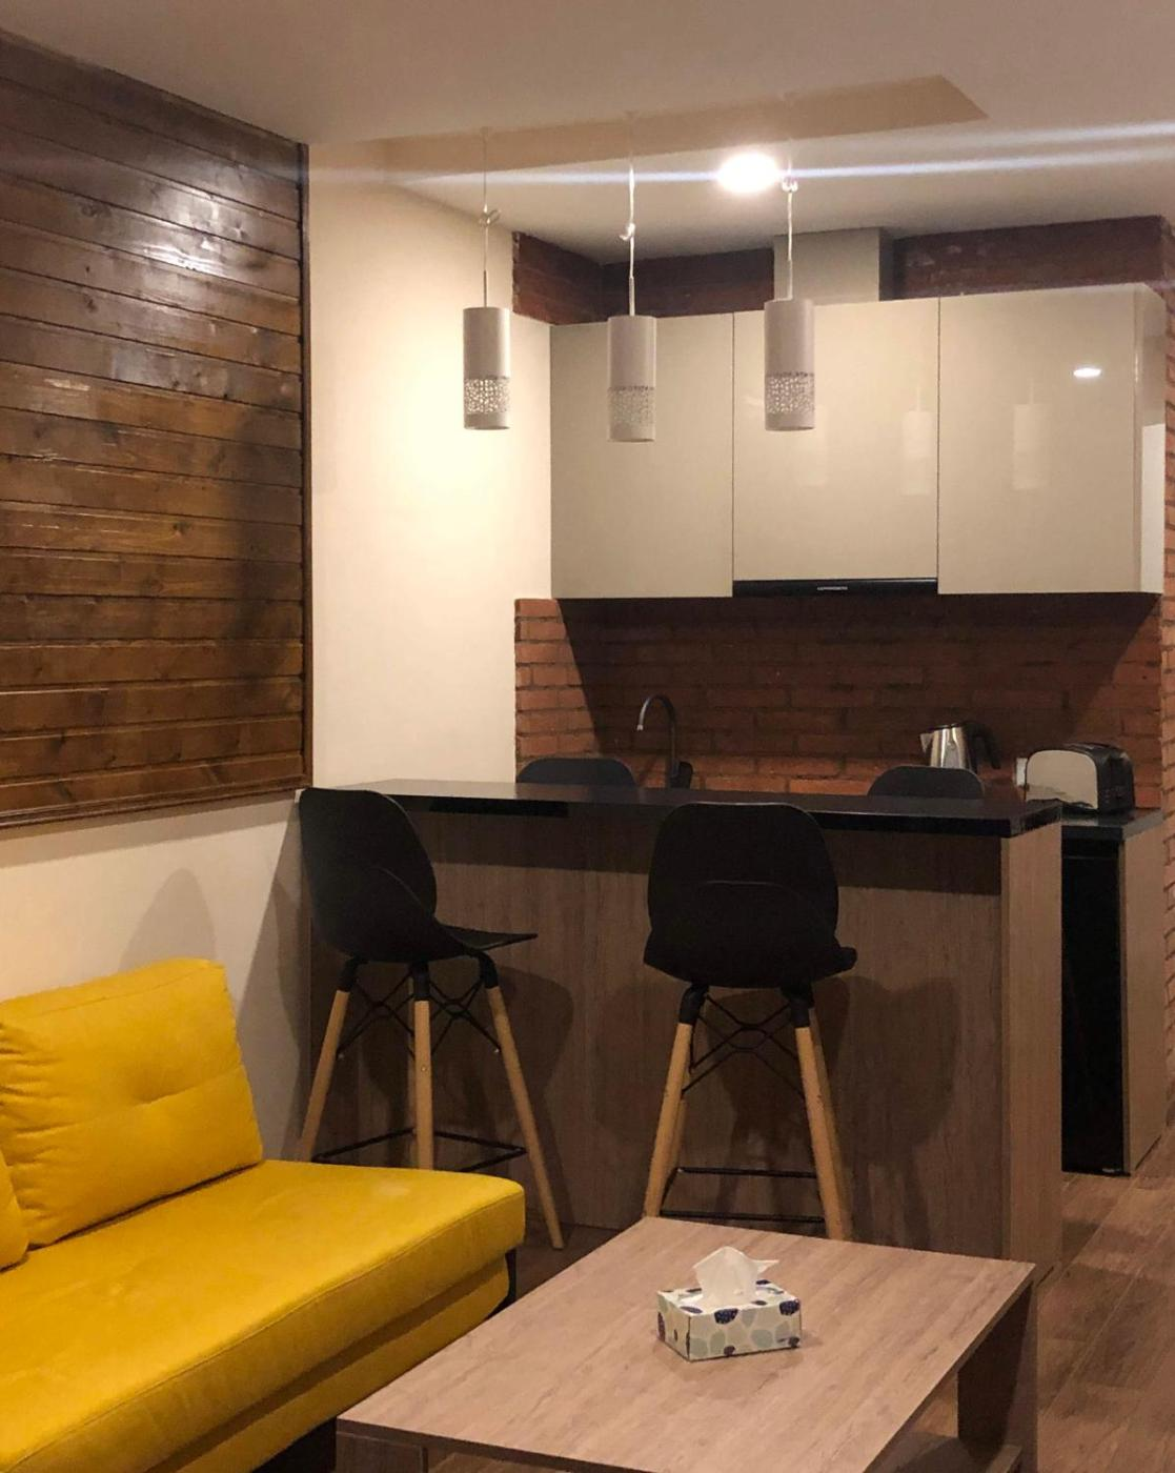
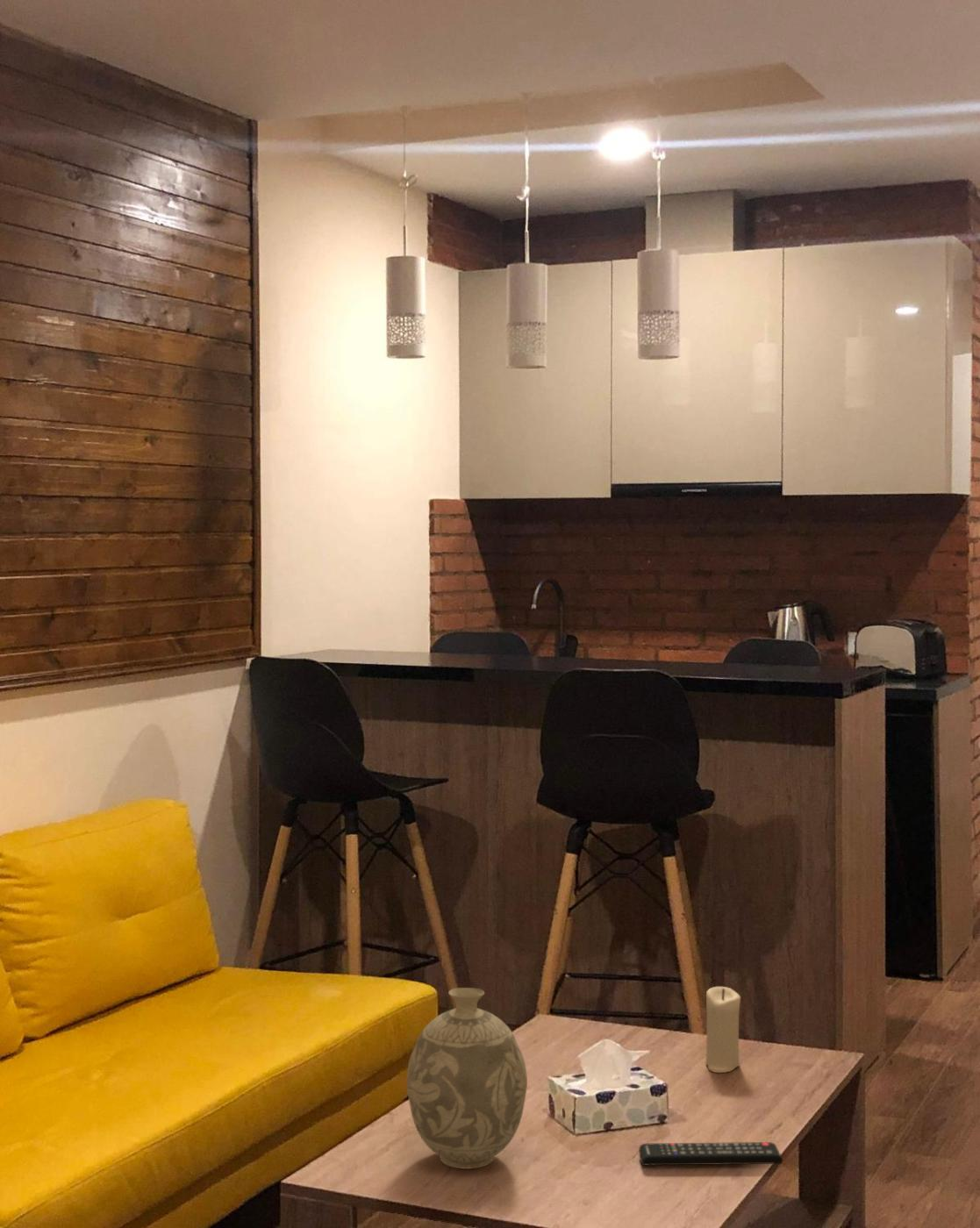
+ remote control [638,1141,783,1166]
+ candle [705,986,741,1074]
+ decorative vase [405,987,528,1170]
